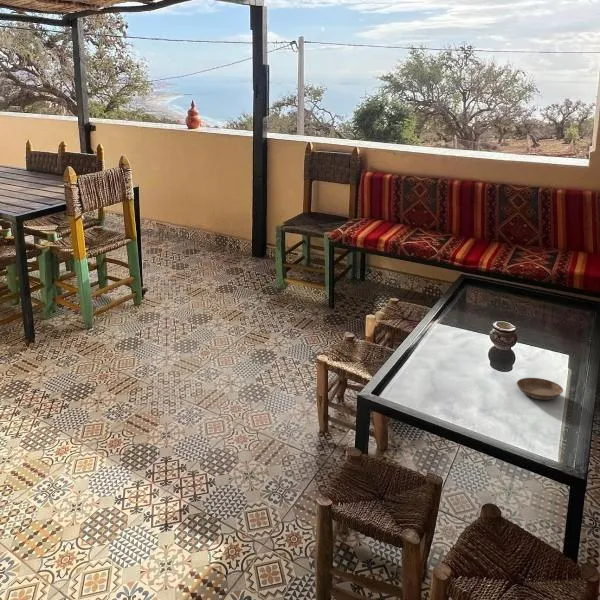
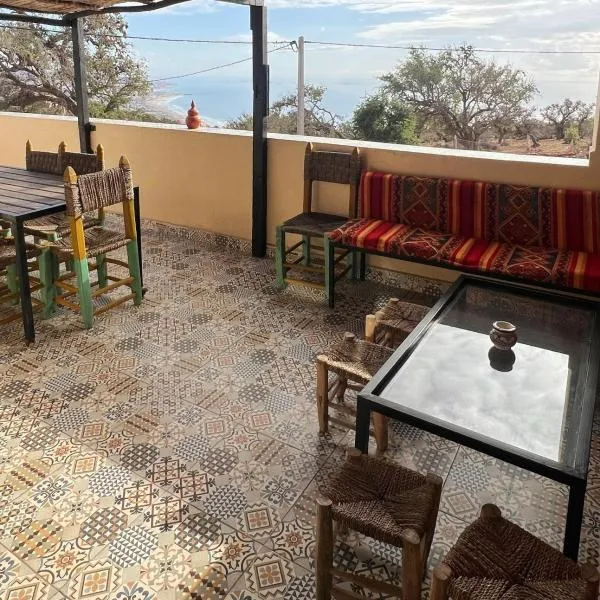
- saucer [516,377,564,401]
